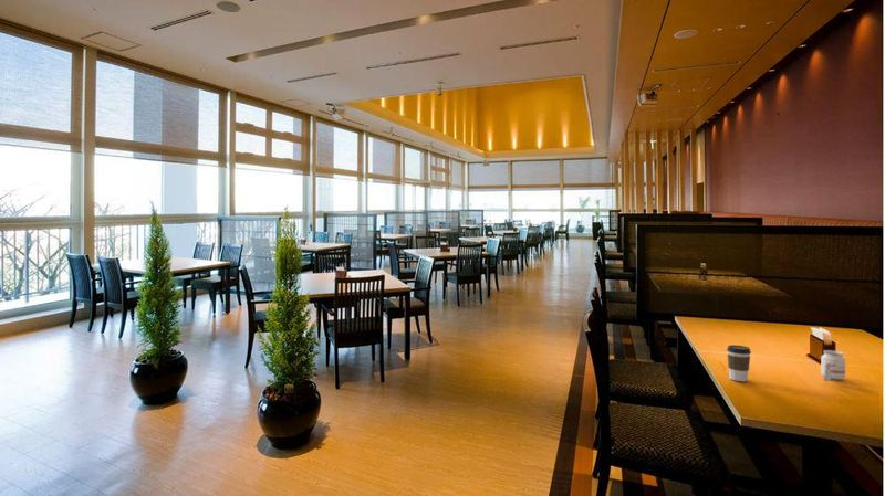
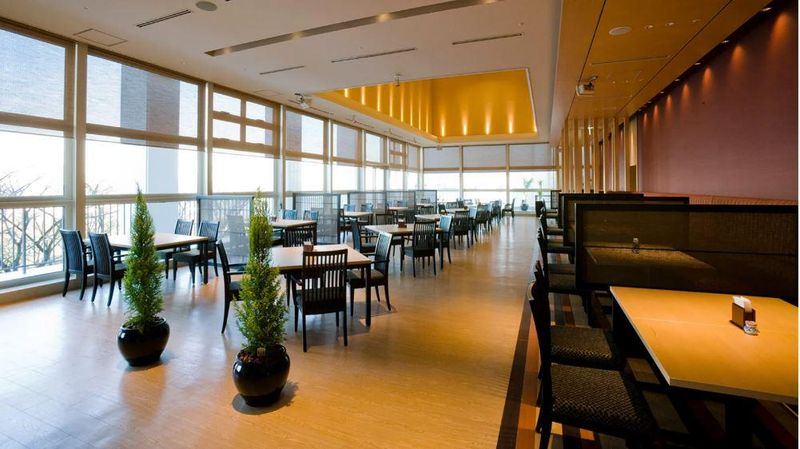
- candle [820,349,846,382]
- coffee cup [726,344,752,382]
